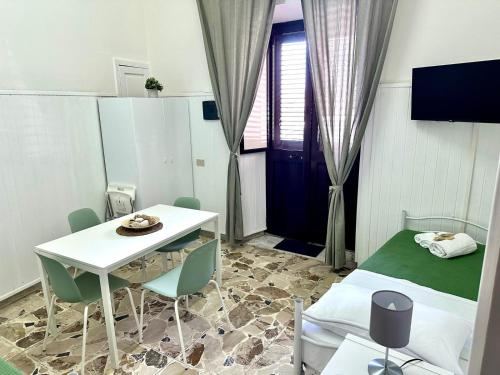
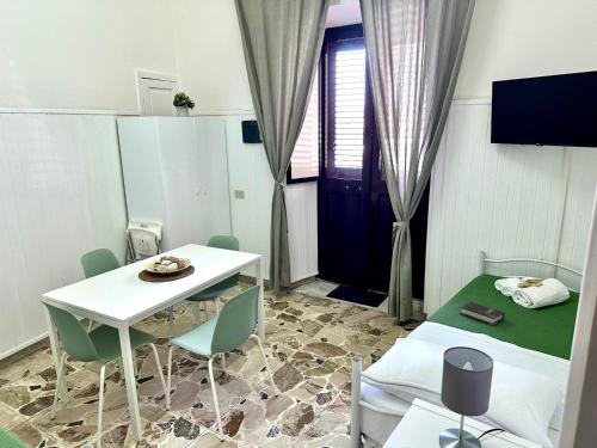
+ hardback book [458,301,506,326]
